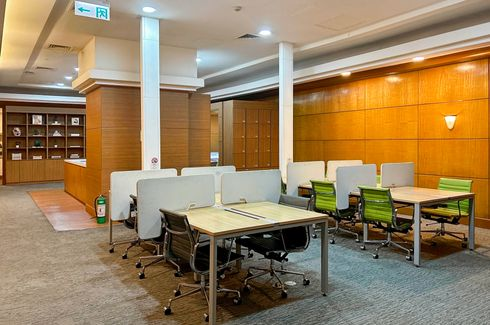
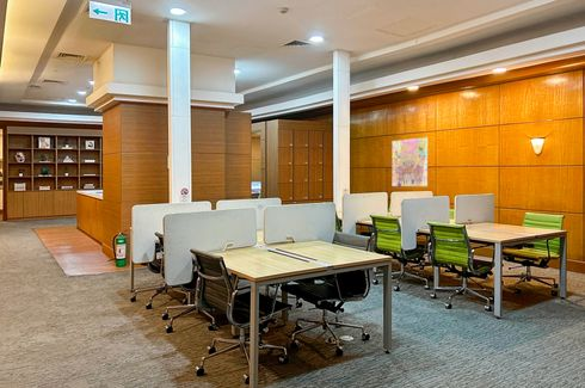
+ map [392,136,429,187]
